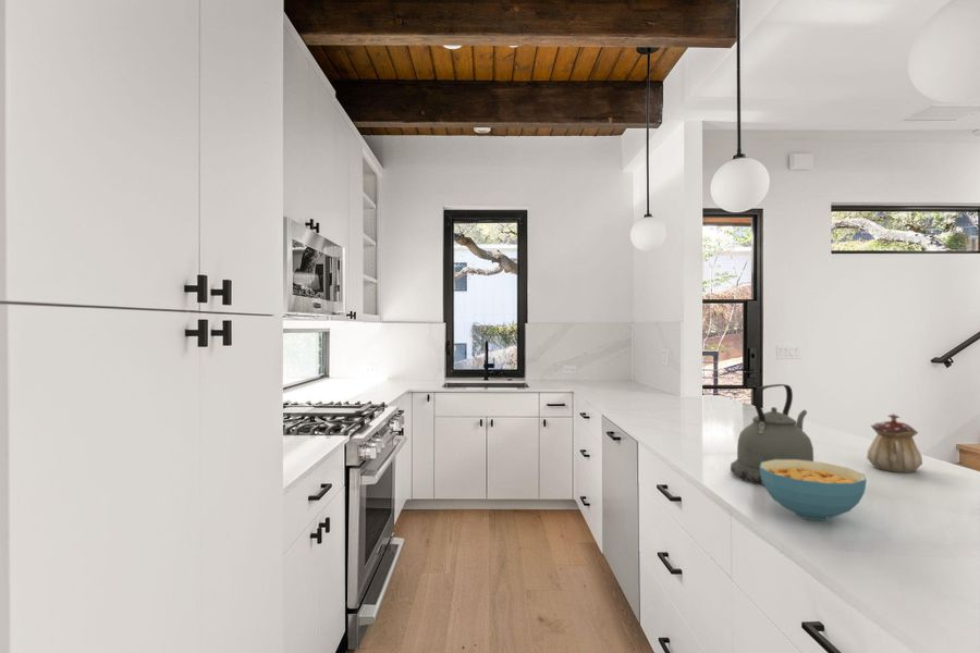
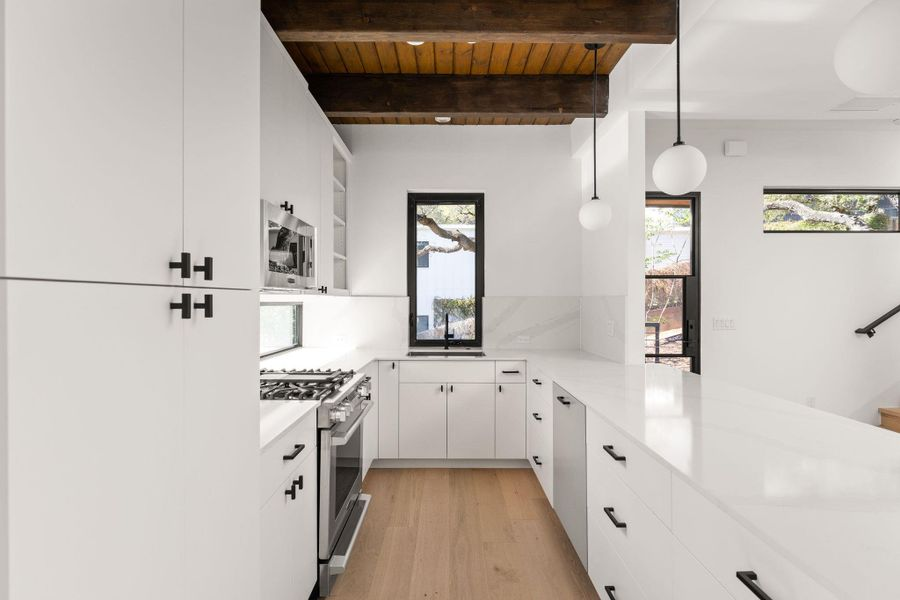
- cereal bowl [760,459,868,521]
- teapot [866,412,923,473]
- kettle [730,383,814,485]
